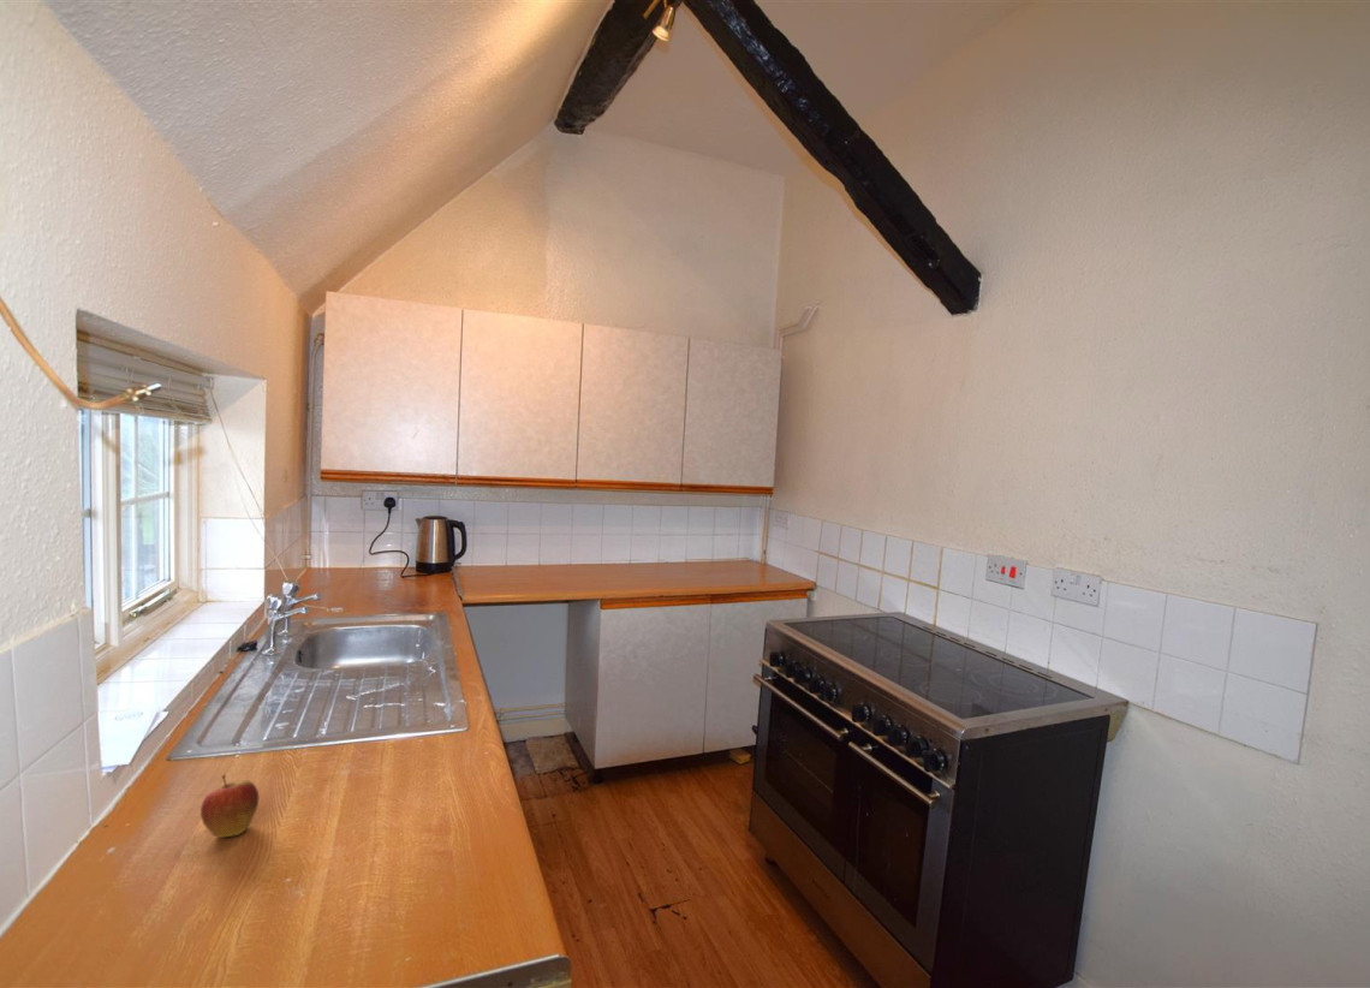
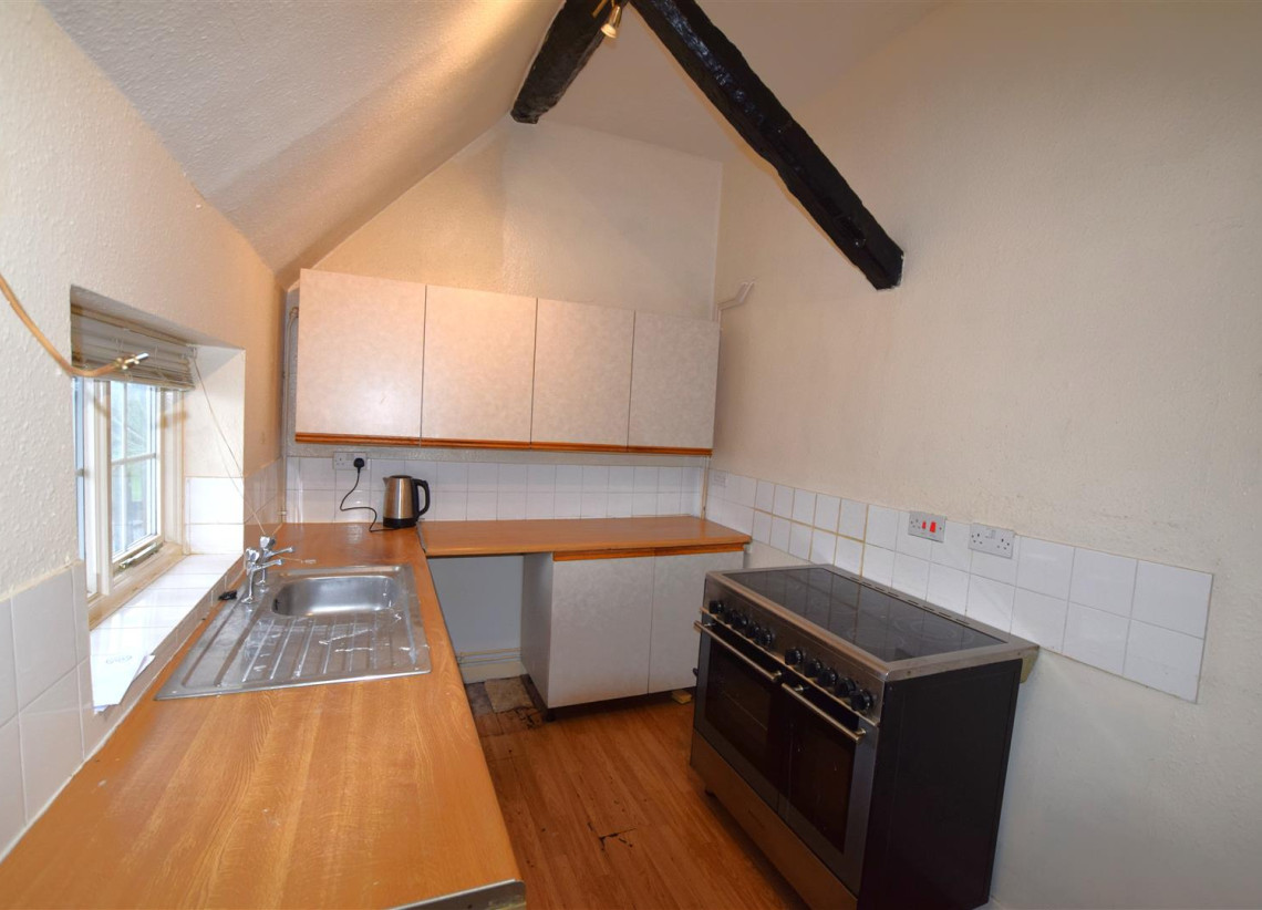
- fruit [199,773,260,839]
